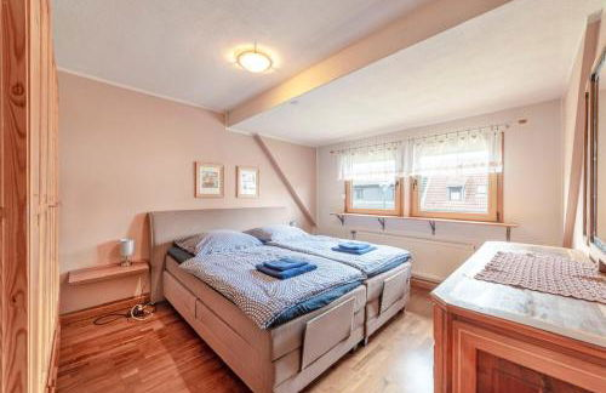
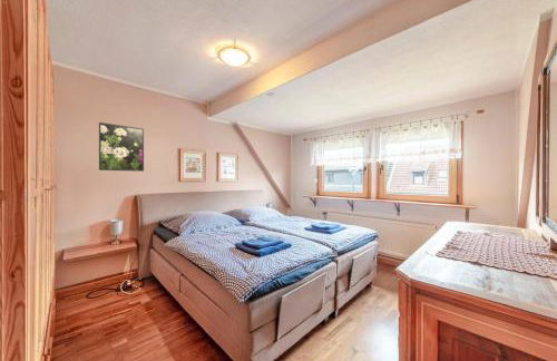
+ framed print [98,121,145,173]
